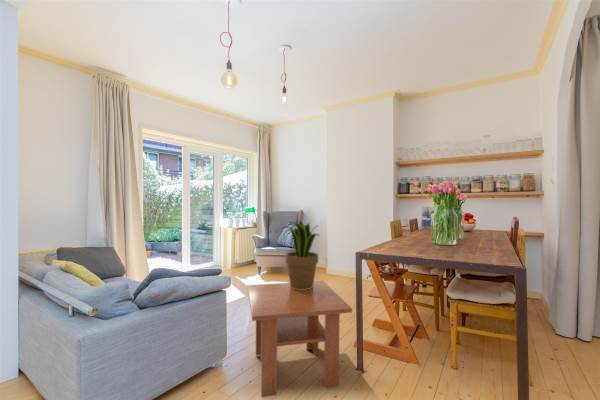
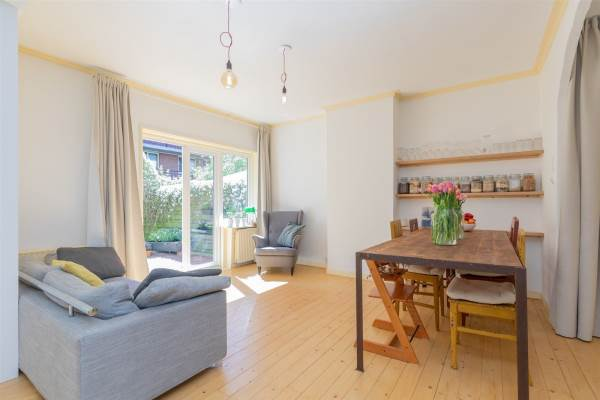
- coffee table [247,280,353,398]
- potted plant [283,220,320,290]
